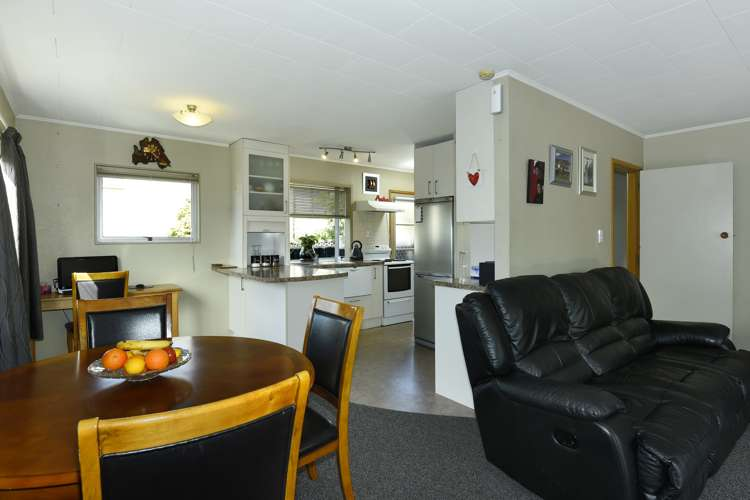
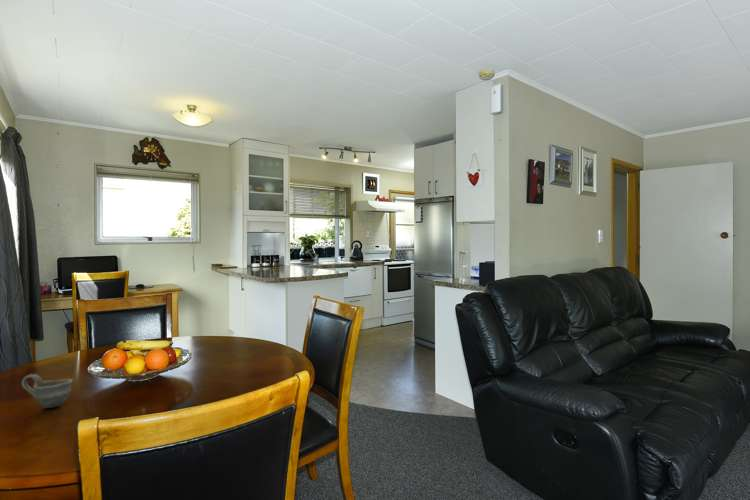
+ cup [21,373,74,409]
